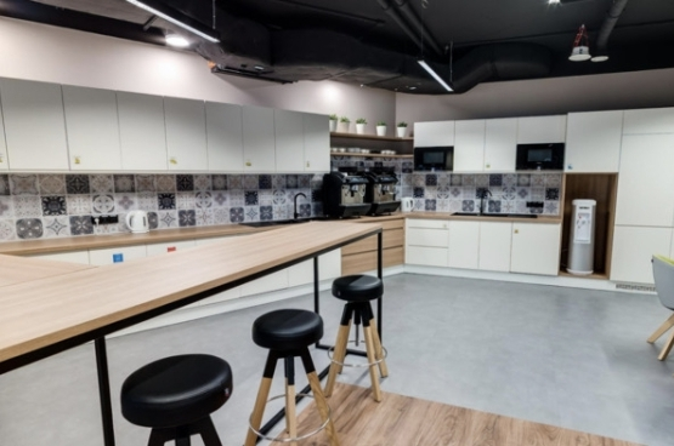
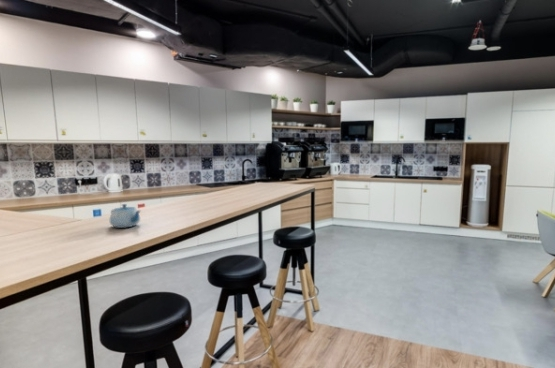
+ chinaware [109,203,141,229]
